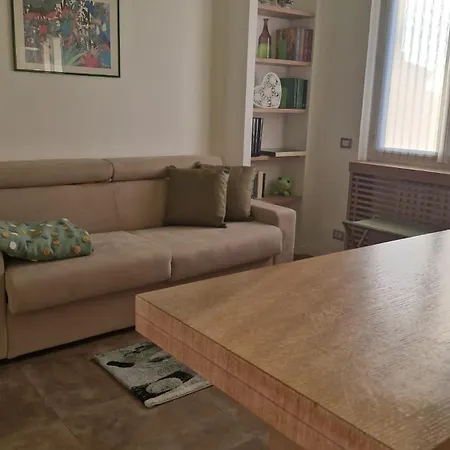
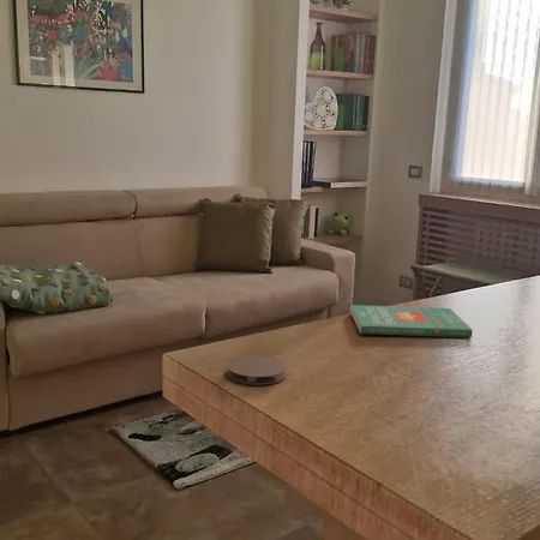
+ book [349,304,474,338]
+ coaster [226,355,287,386]
